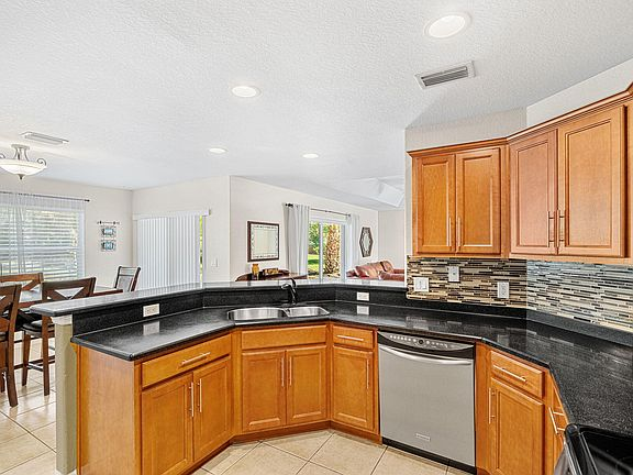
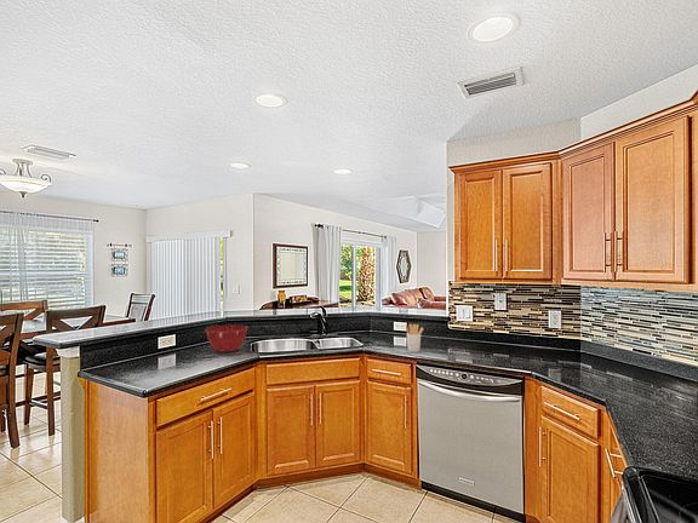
+ mixing bowl [205,324,250,354]
+ utensil holder [404,323,424,354]
